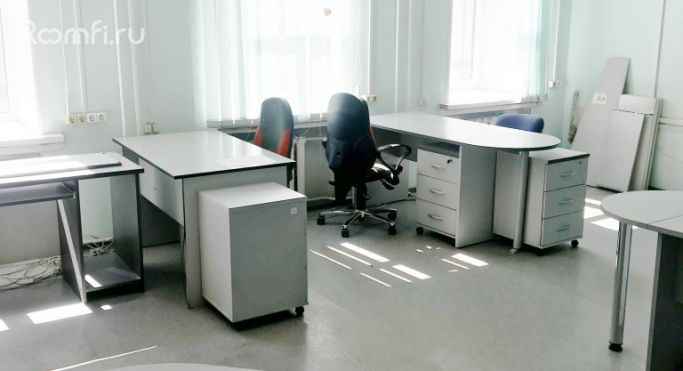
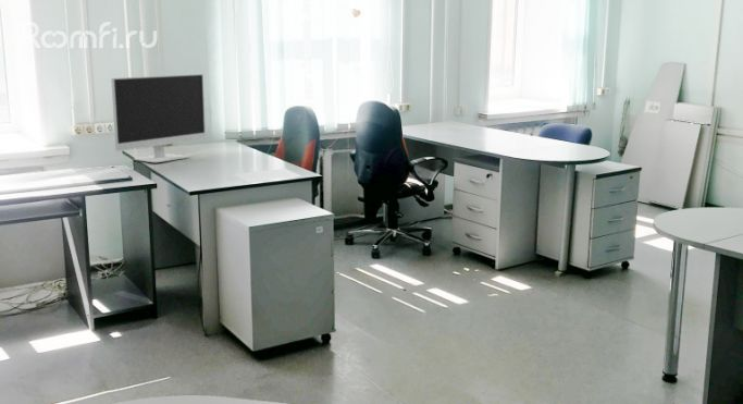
+ computer monitor [110,73,207,163]
